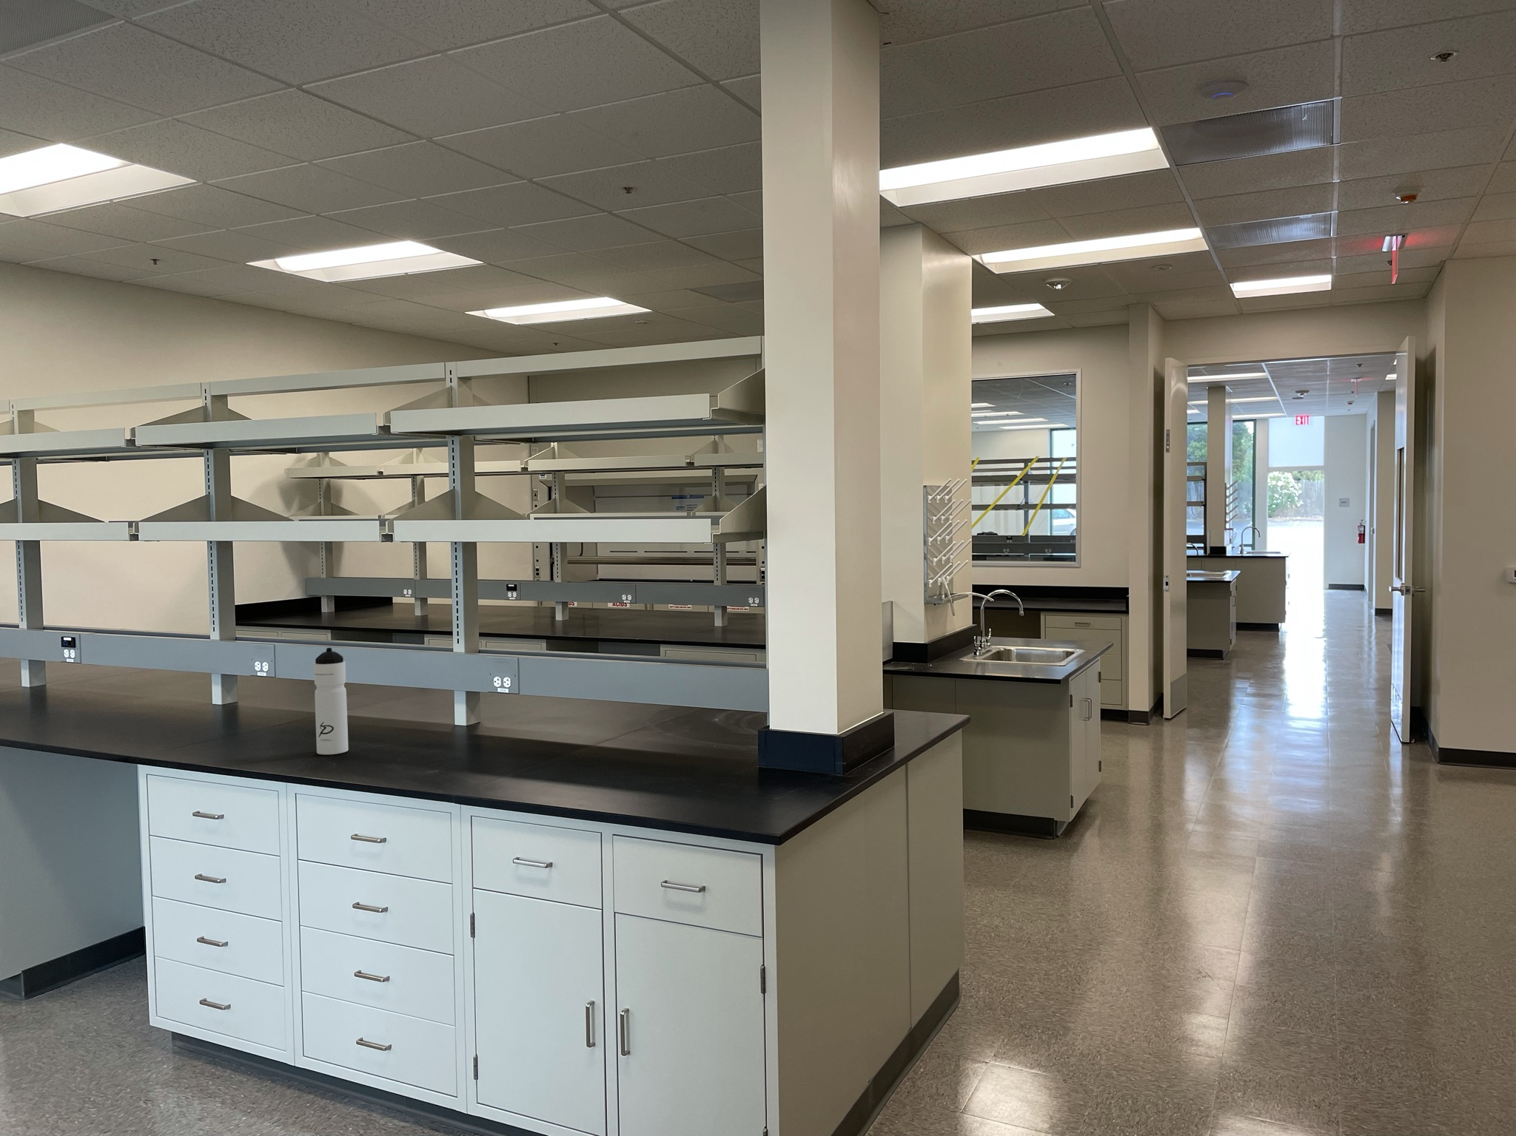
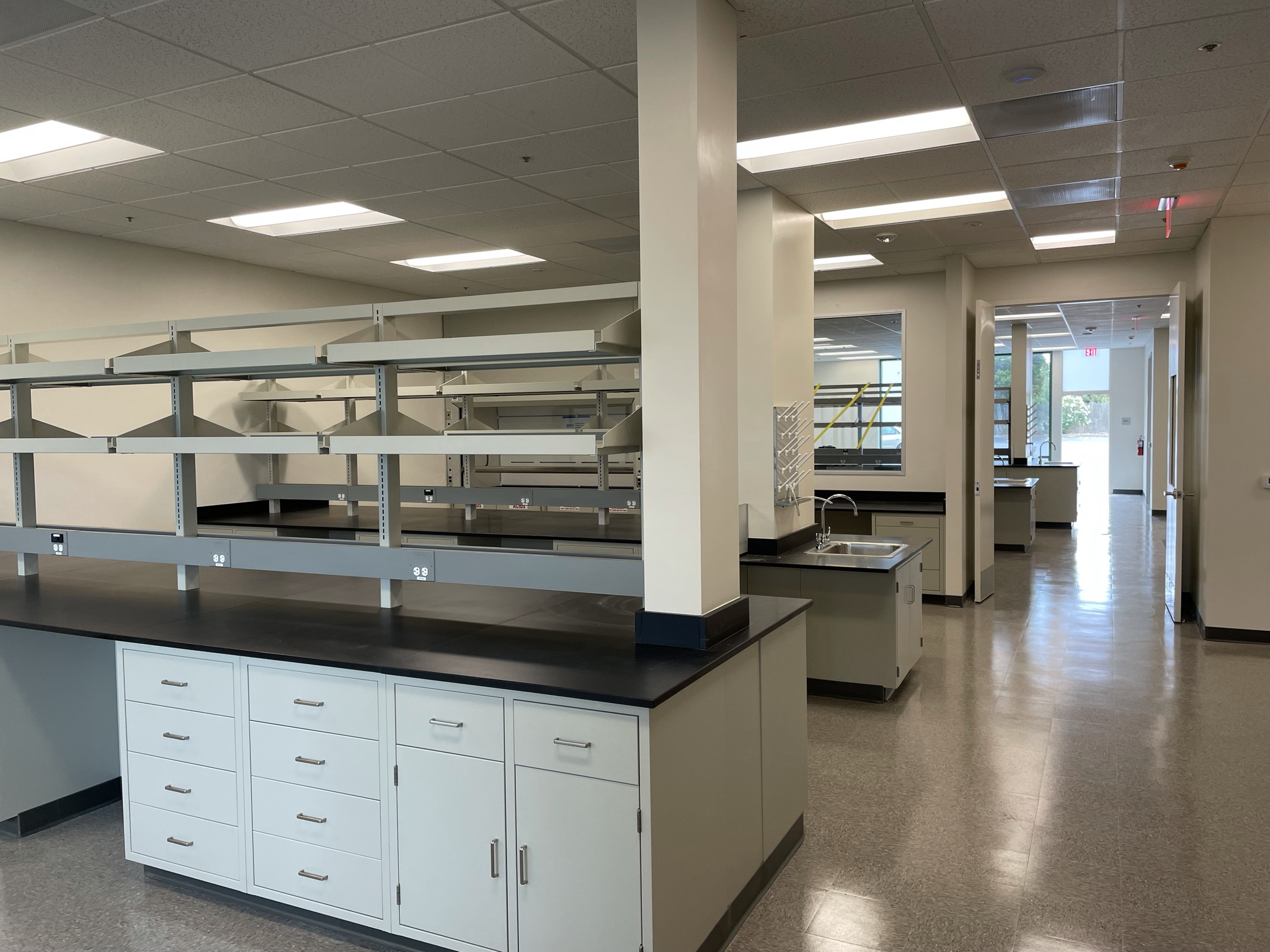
- water bottle [313,647,349,755]
